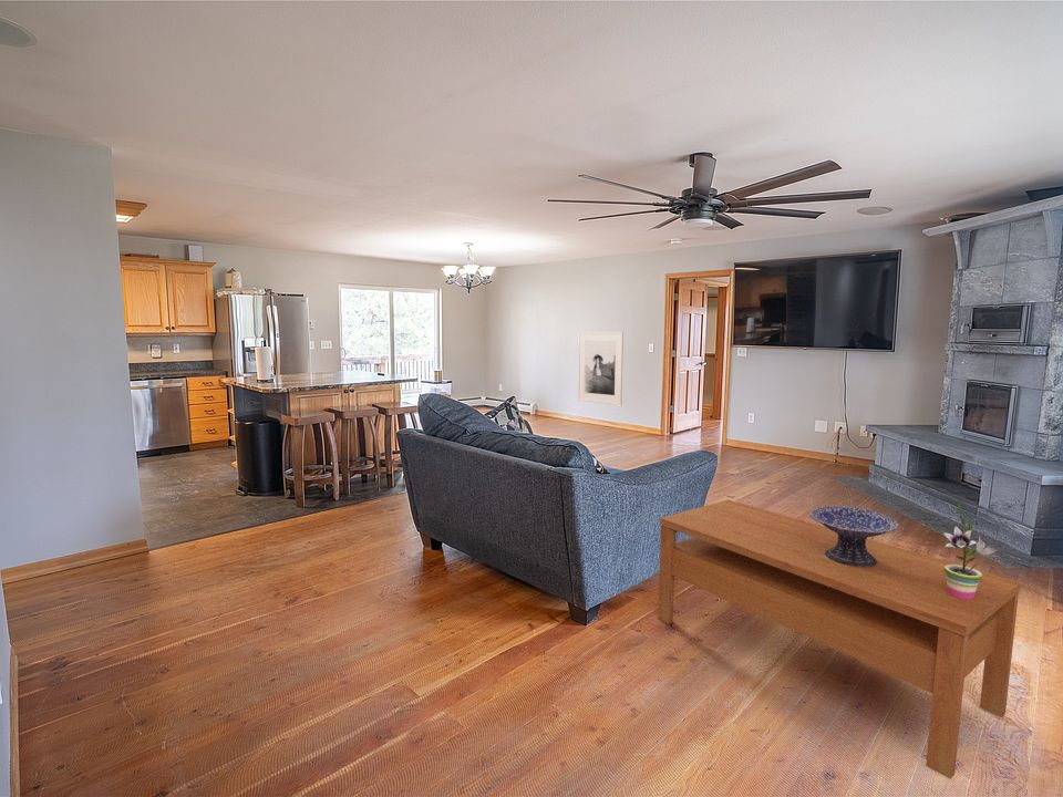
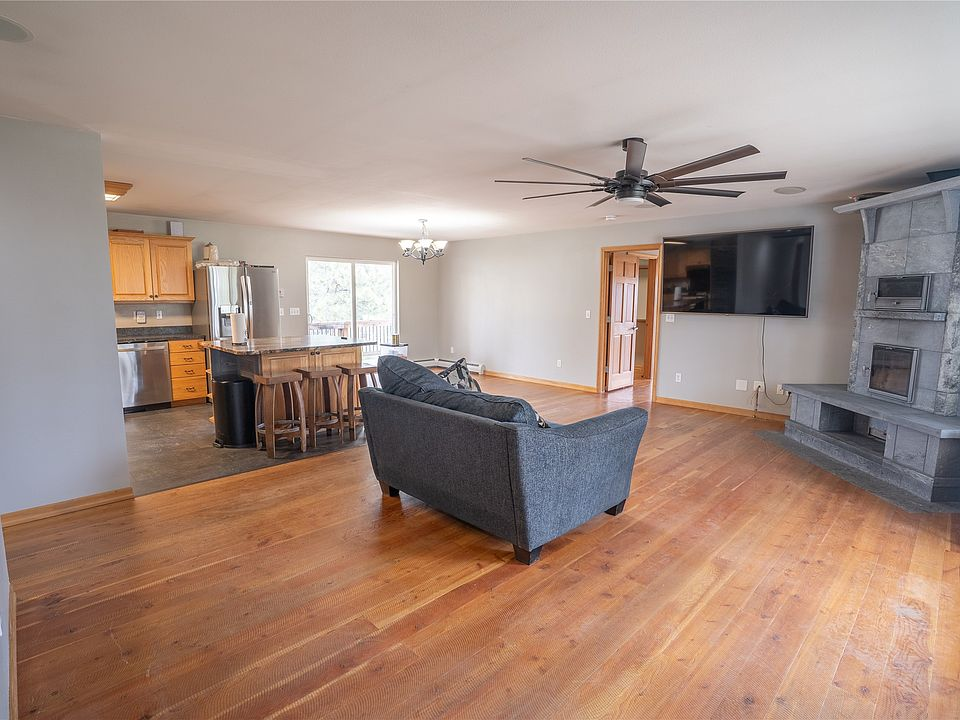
- coffee table [657,499,1022,780]
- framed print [577,331,625,406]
- potted plant [943,503,1003,600]
- decorative bowl [808,505,900,567]
